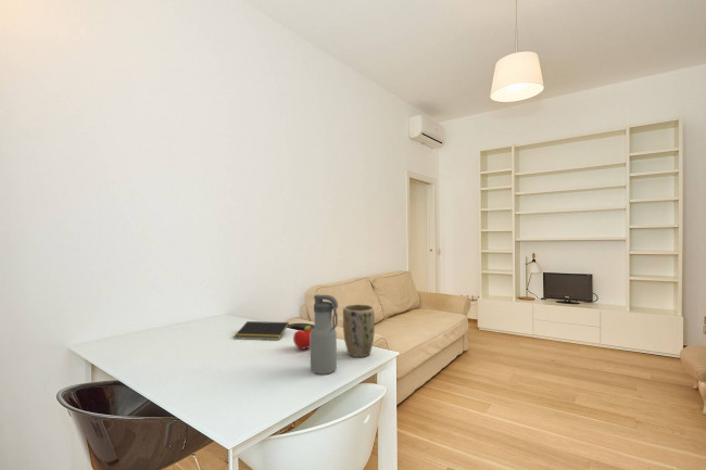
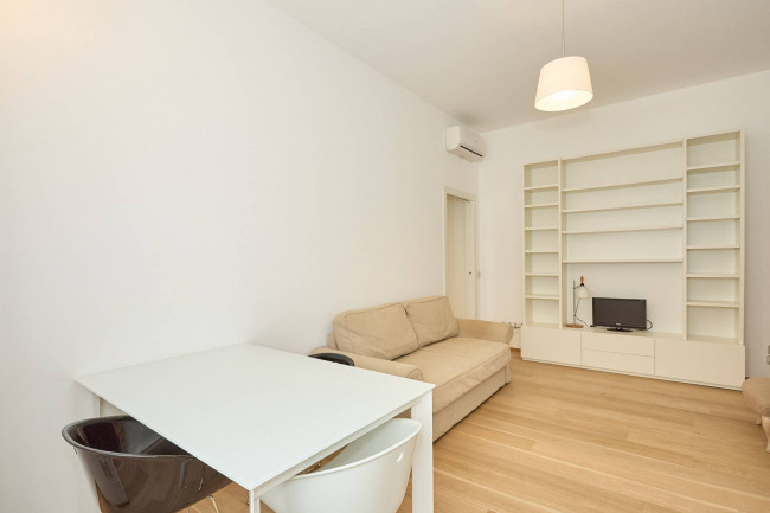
- plant pot [342,303,376,358]
- fruit [292,325,313,351]
- notepad [234,320,290,341]
- water bottle [310,294,339,376]
